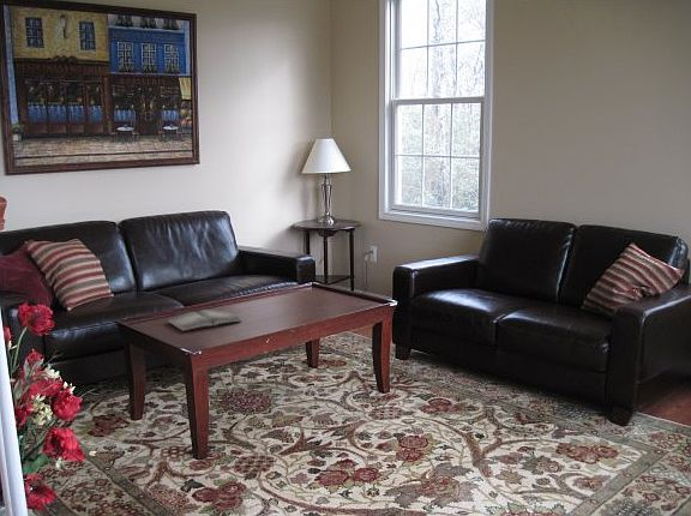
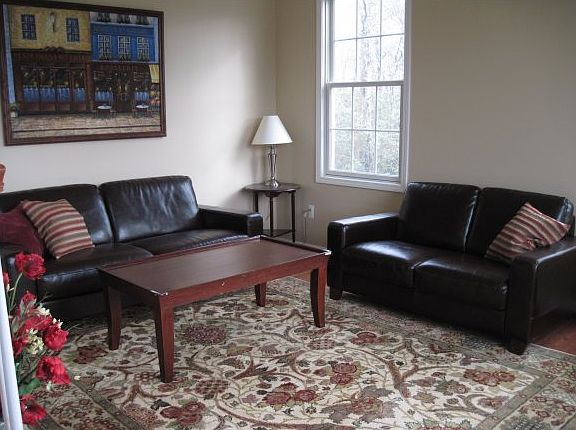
- hardback book [167,307,242,332]
